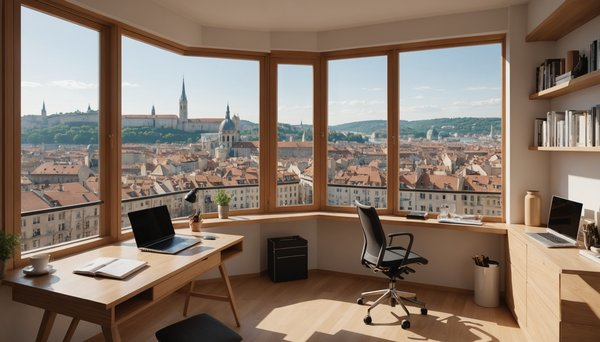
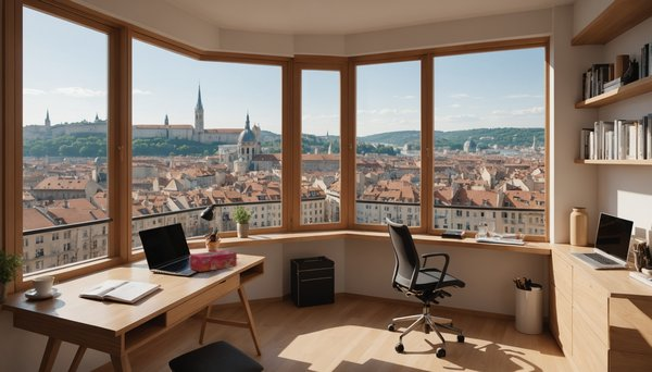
+ tissue box [189,249,238,273]
